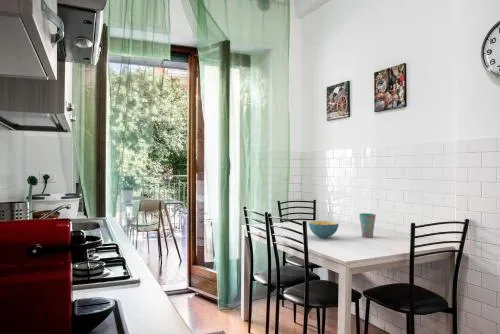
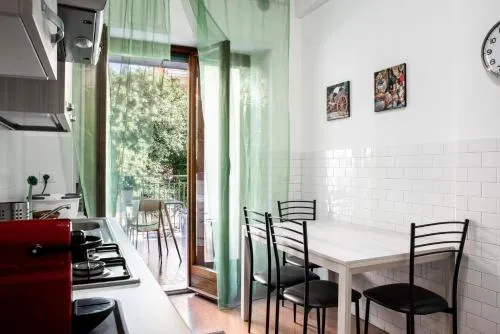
- cup [358,212,377,238]
- cereal bowl [308,220,340,239]
